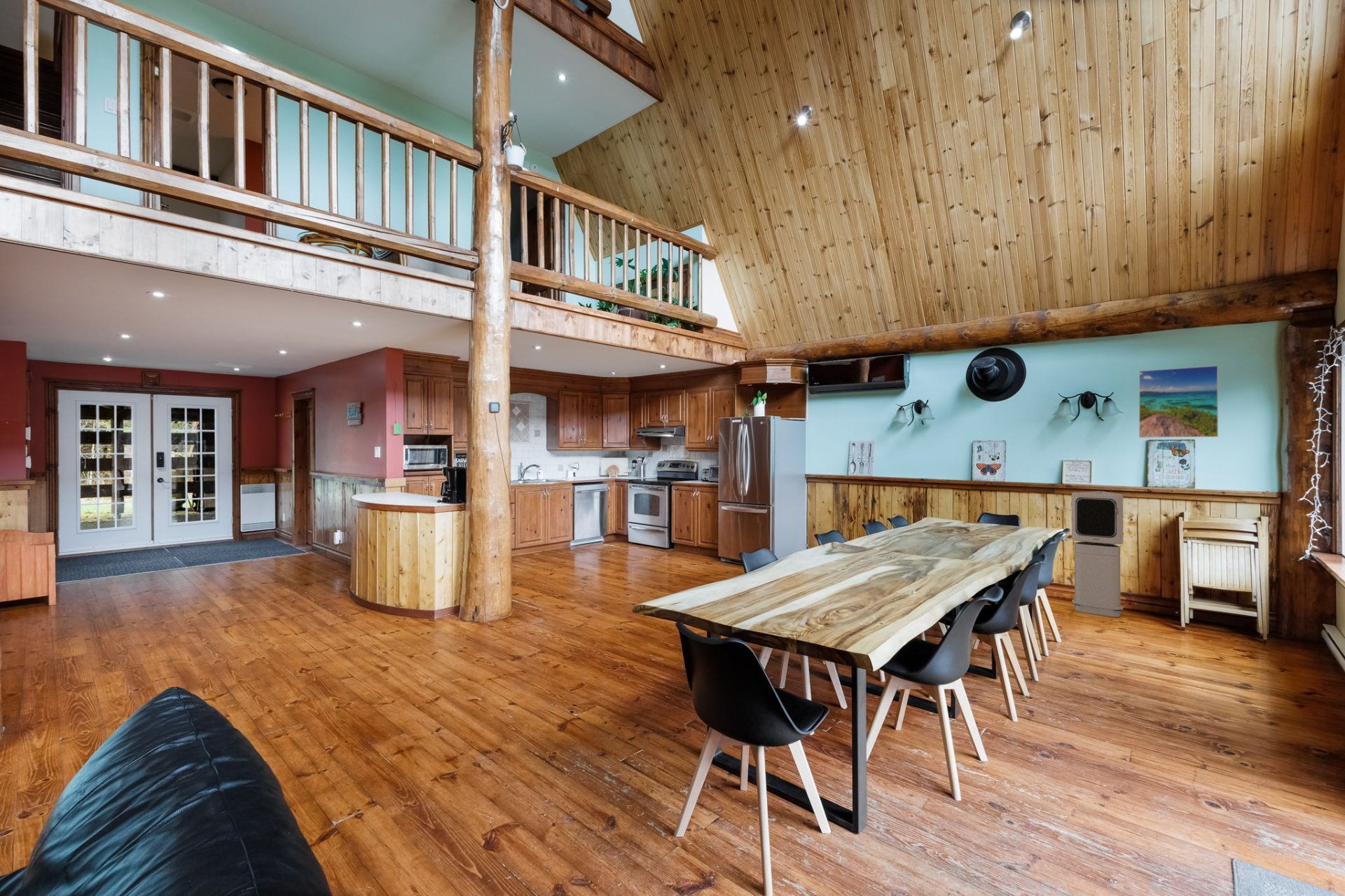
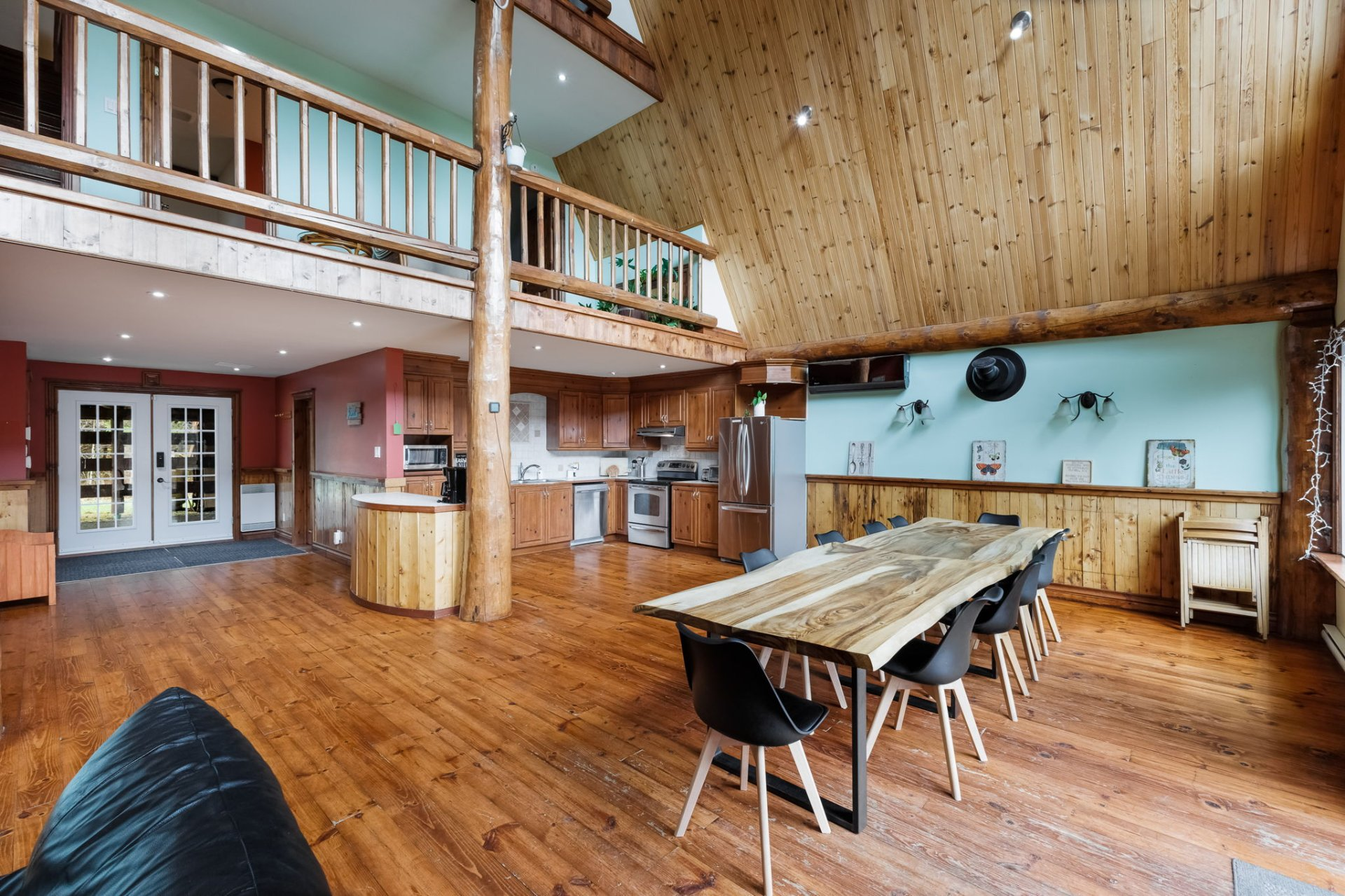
- air purifier [1071,490,1124,618]
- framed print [1138,365,1219,439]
